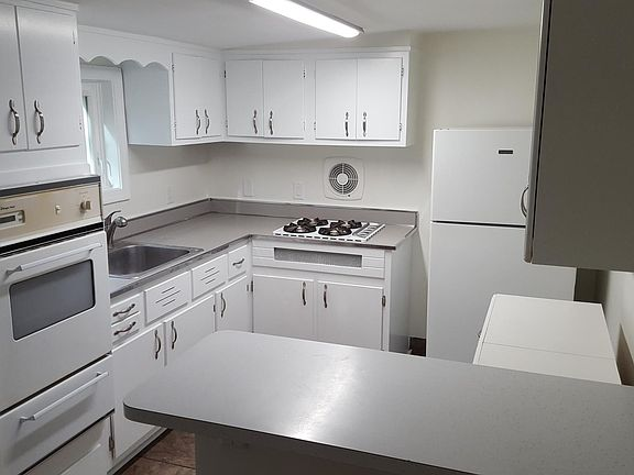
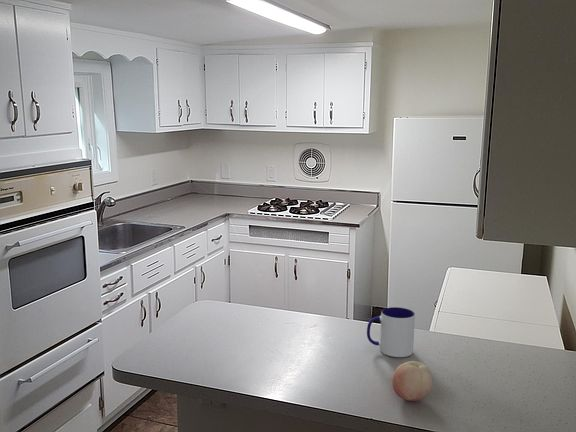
+ fruit [391,360,433,402]
+ mug [366,306,416,358]
